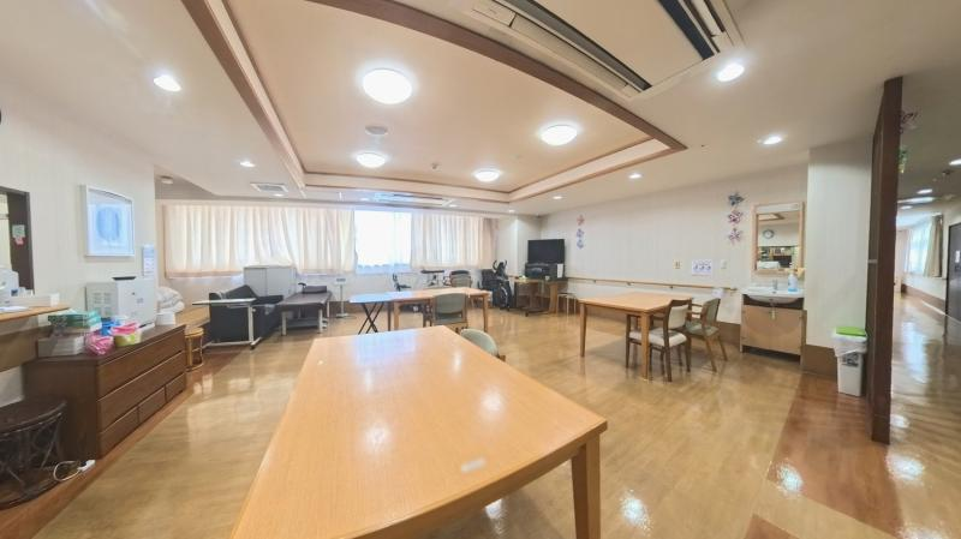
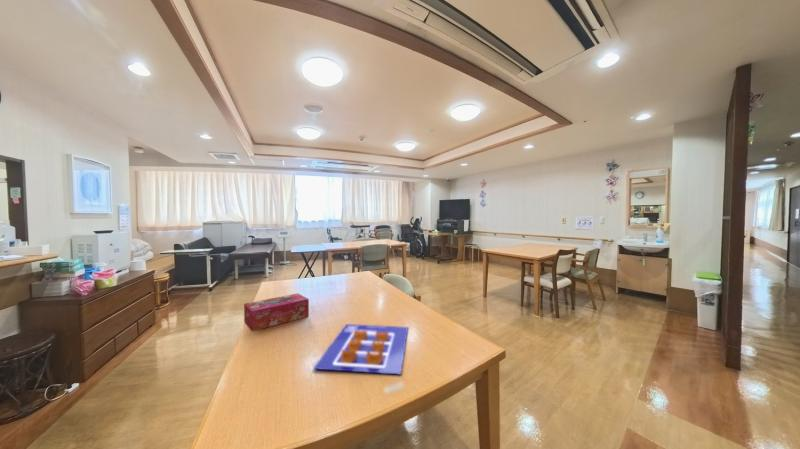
+ tissue box [243,292,310,332]
+ poster [312,323,409,376]
